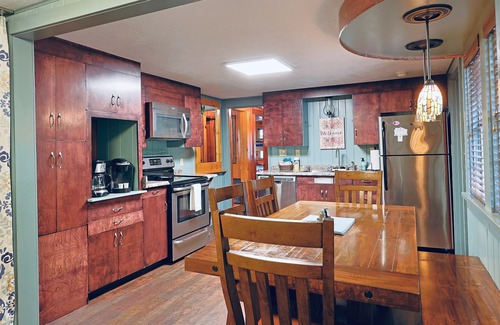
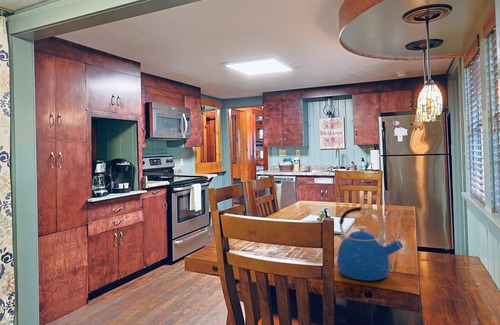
+ kettle [336,206,404,282]
